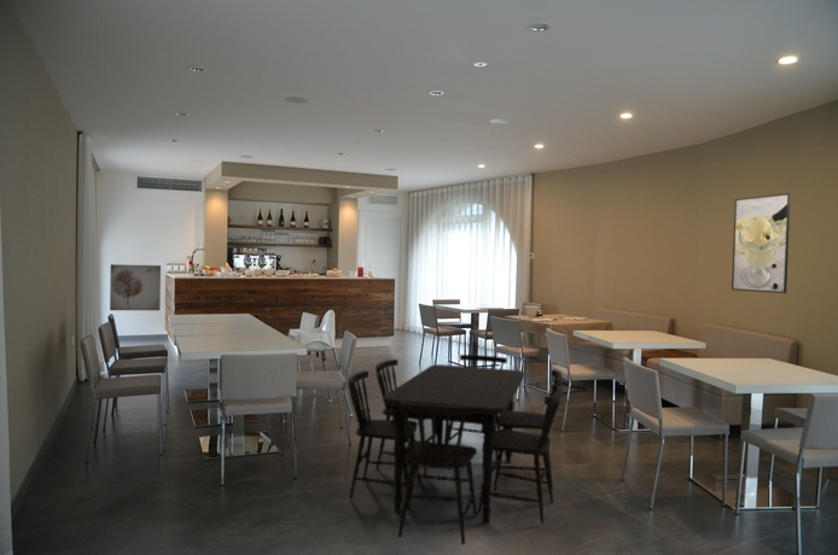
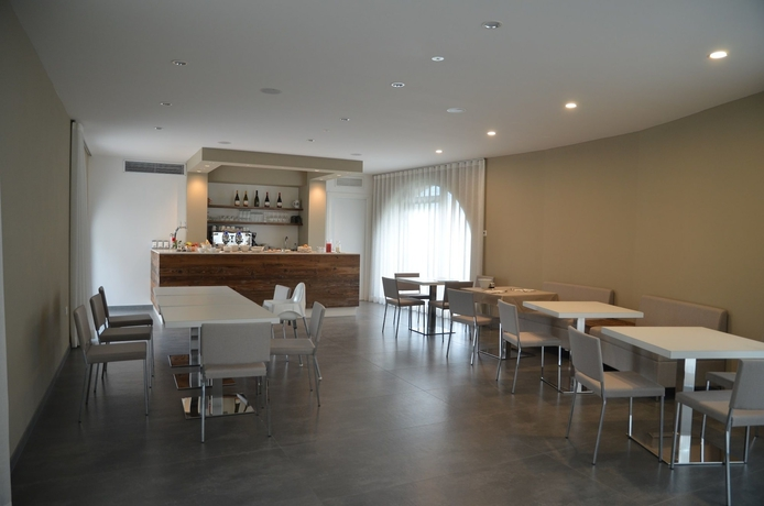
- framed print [731,192,792,294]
- wall art [109,263,162,311]
- dining table [347,354,564,545]
